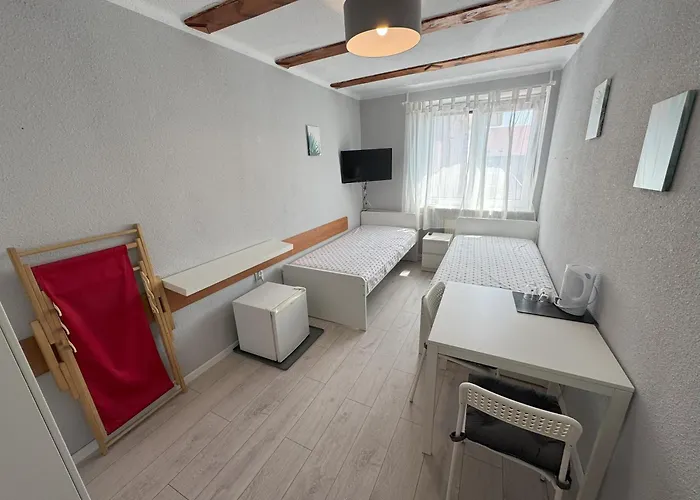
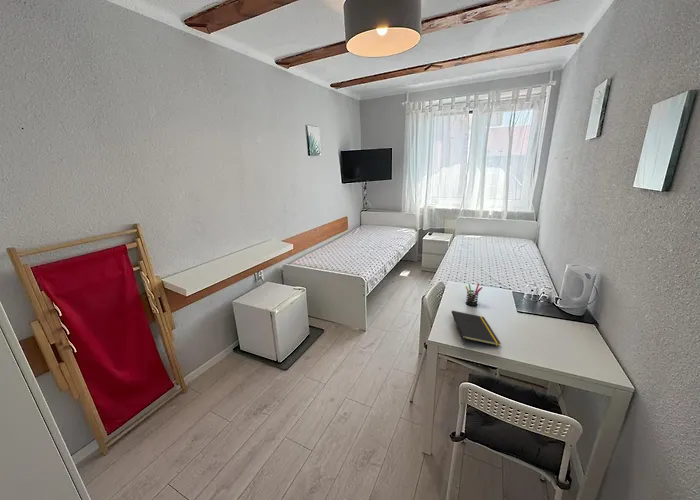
+ notepad [450,310,502,347]
+ pen holder [465,282,483,307]
